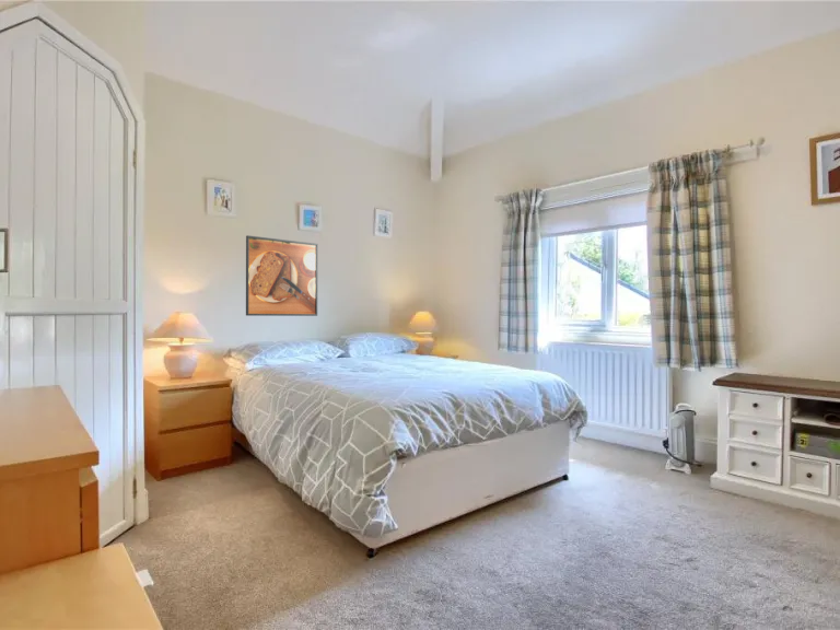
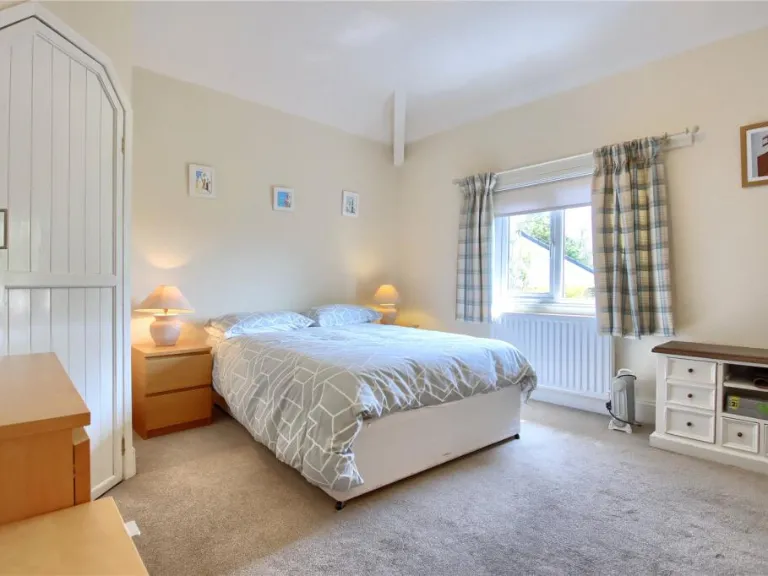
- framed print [245,234,318,317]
